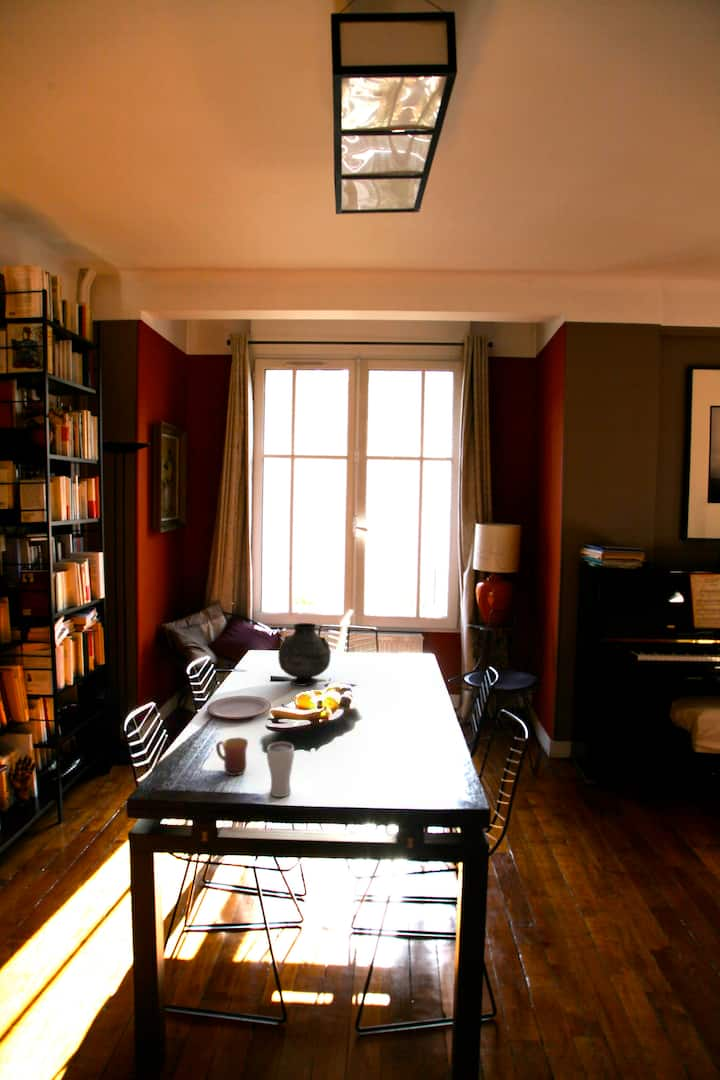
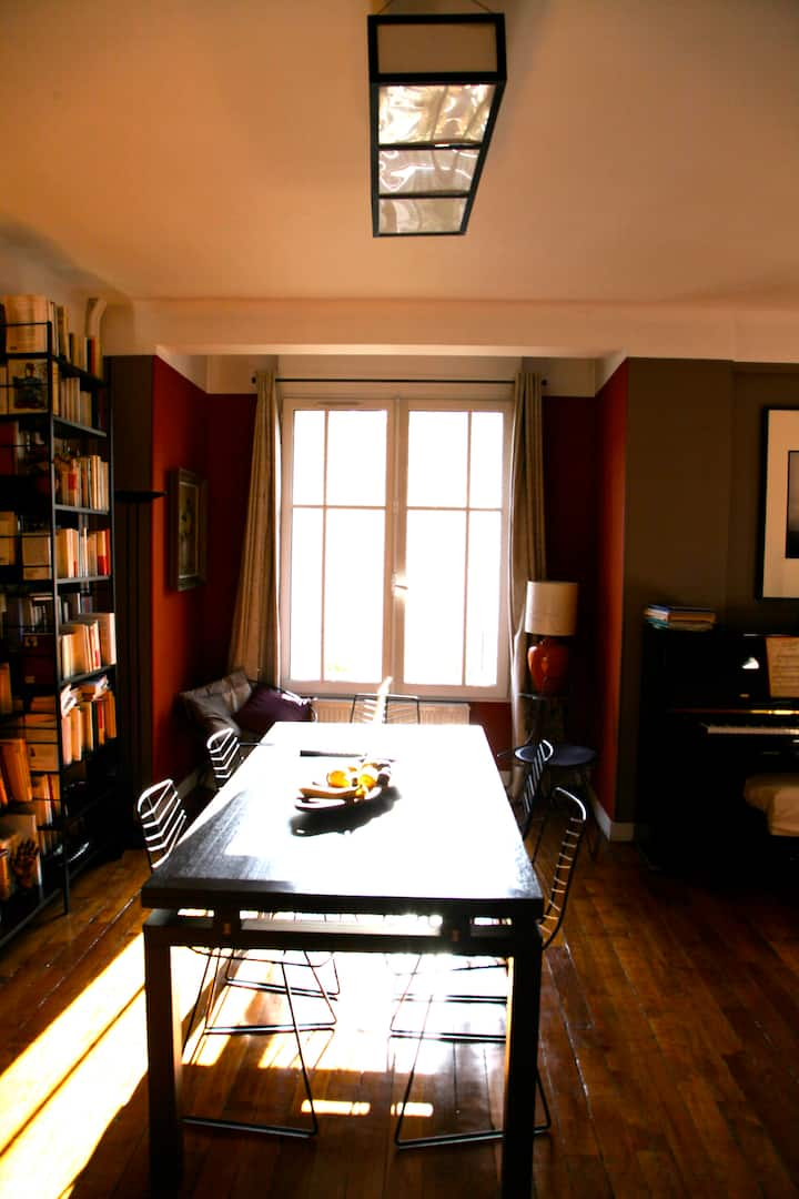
- vase [277,622,332,687]
- plate [206,695,272,720]
- drinking glass [266,741,295,798]
- mug [215,737,249,777]
